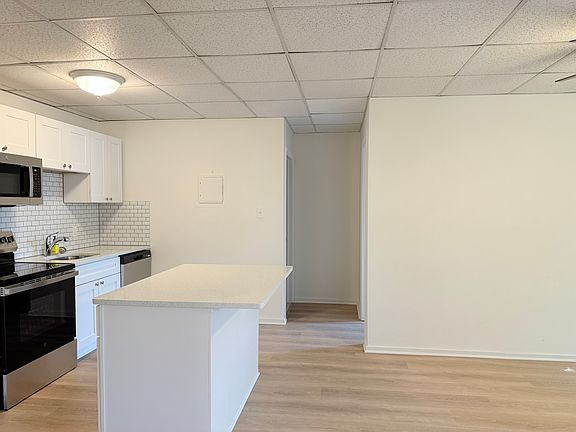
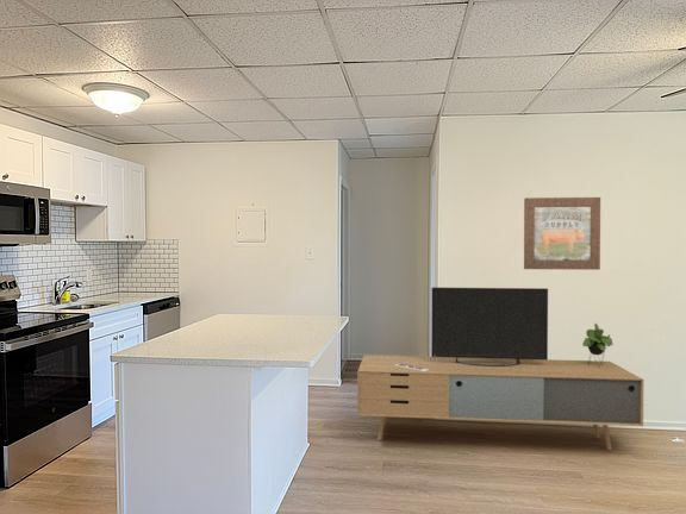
+ media console [356,287,646,452]
+ wall art [523,196,601,271]
